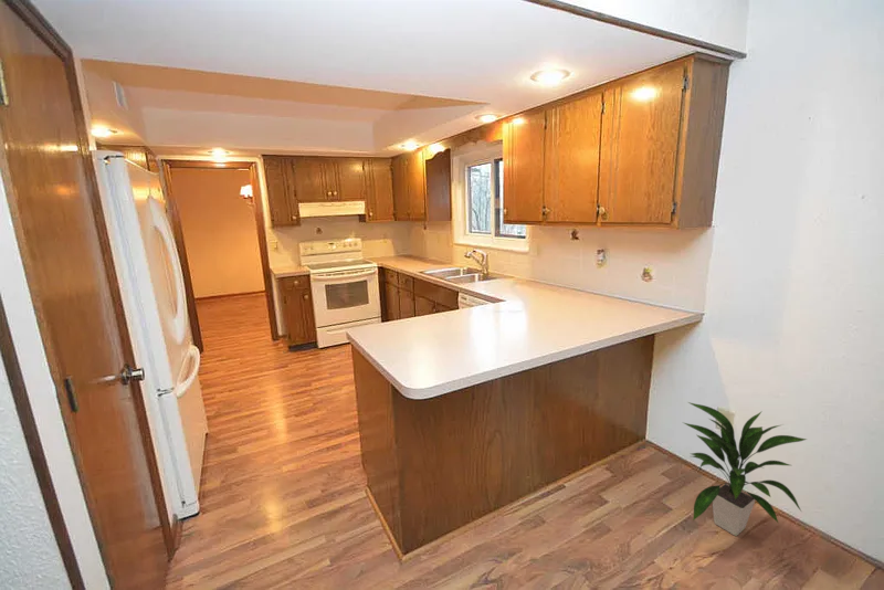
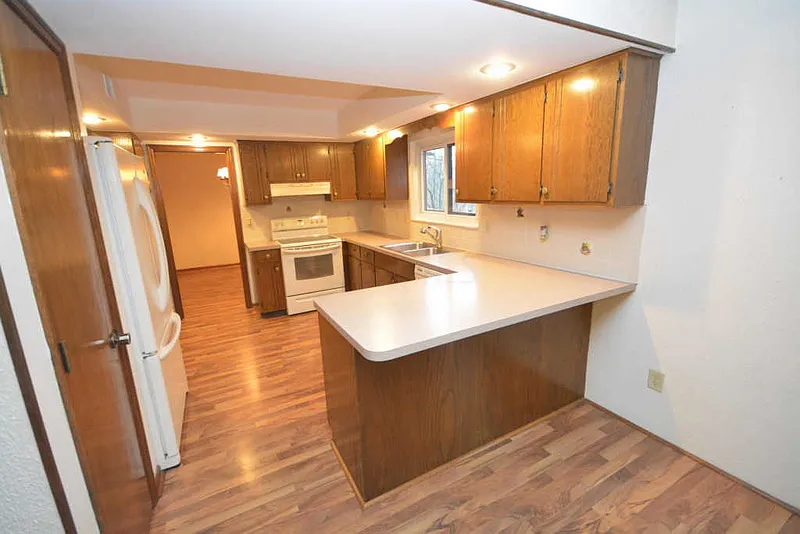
- indoor plant [682,401,809,537]
